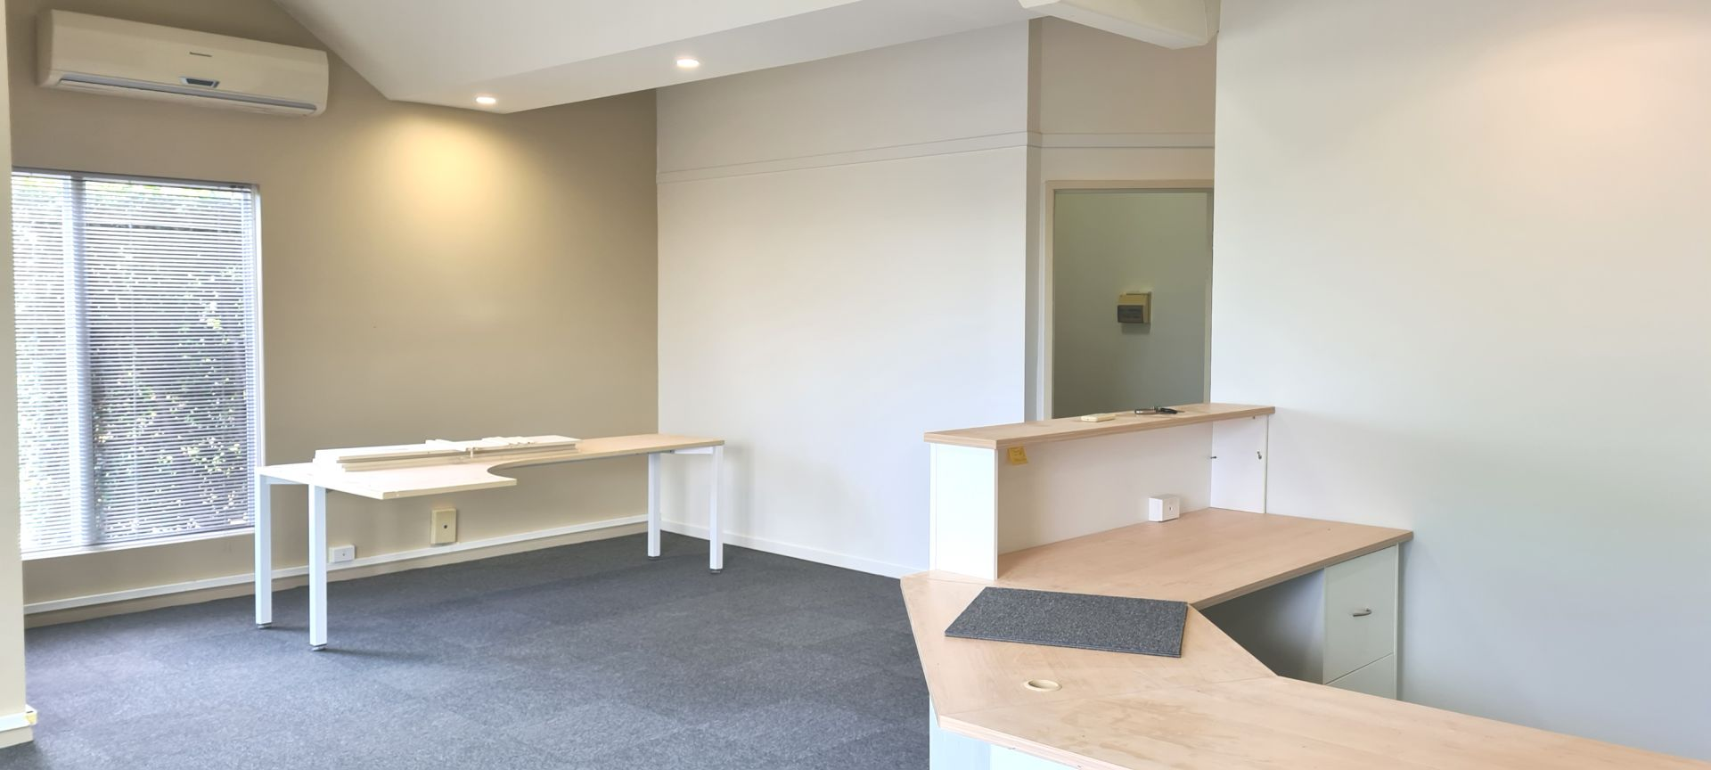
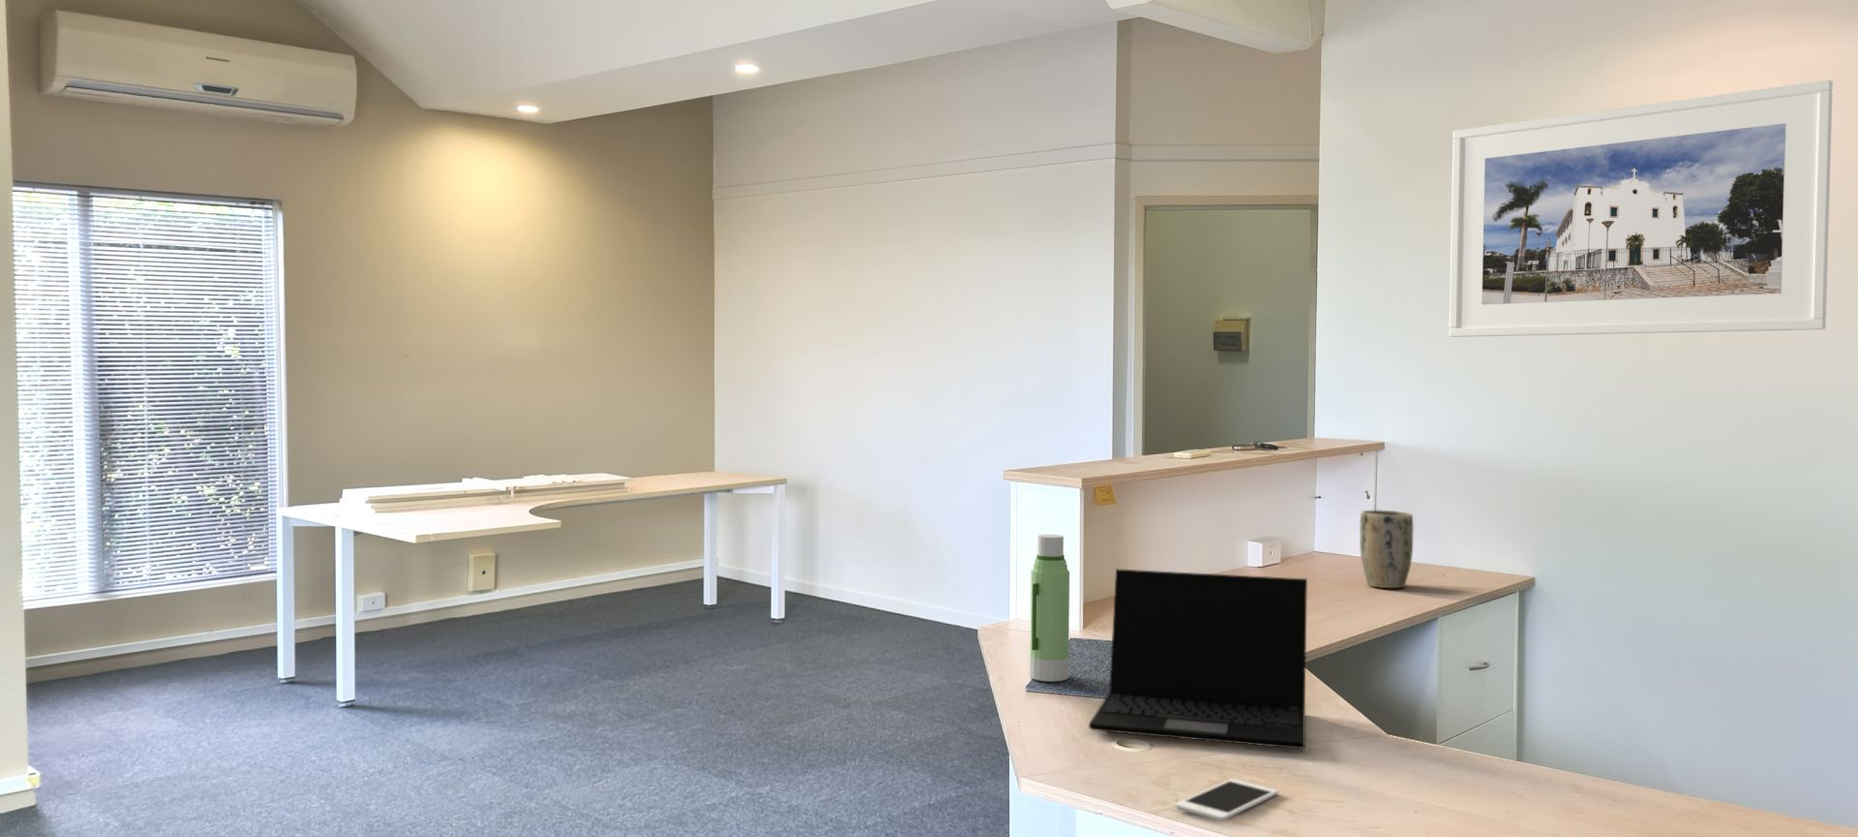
+ water bottle [1029,533,1070,682]
+ laptop [1088,568,1308,749]
+ cell phone [1174,778,1280,822]
+ plant pot [1359,509,1415,589]
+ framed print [1448,79,1834,338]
